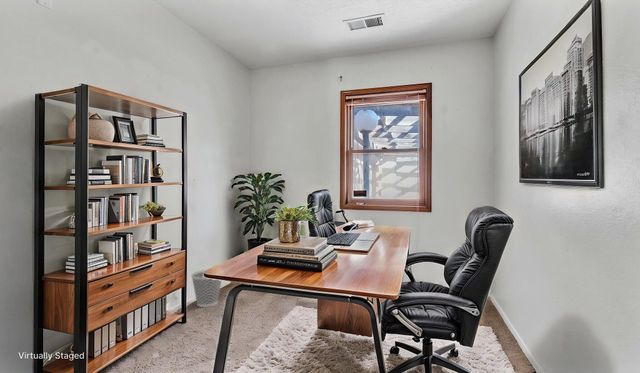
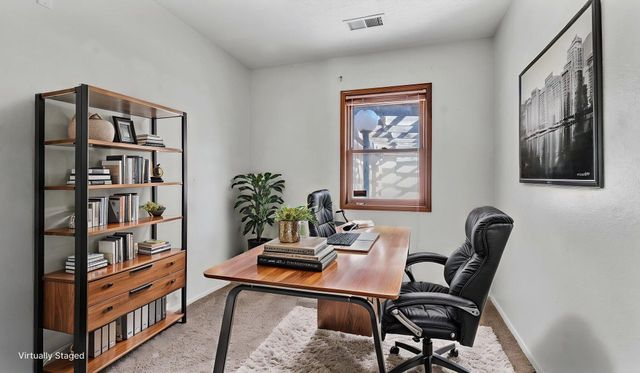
- wastebasket [190,269,222,308]
